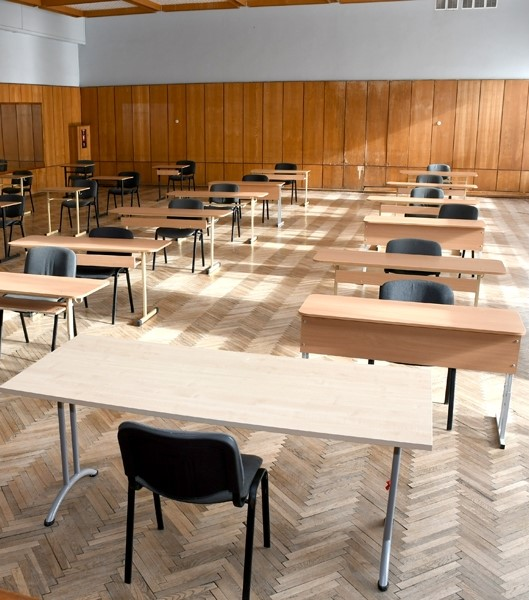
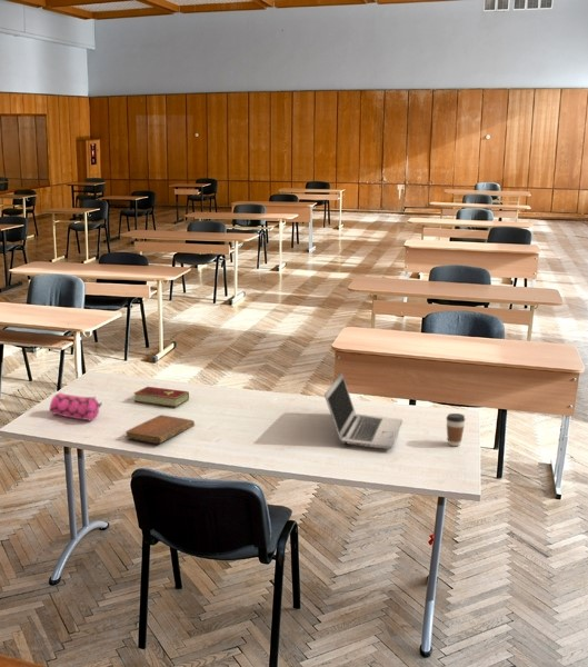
+ pencil case [49,391,103,421]
+ notebook [124,414,196,445]
+ coffee cup [445,412,466,447]
+ hardcover book [132,386,190,408]
+ laptop [323,371,403,450]
